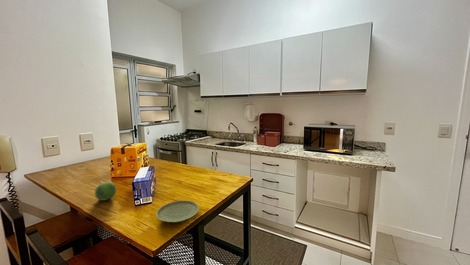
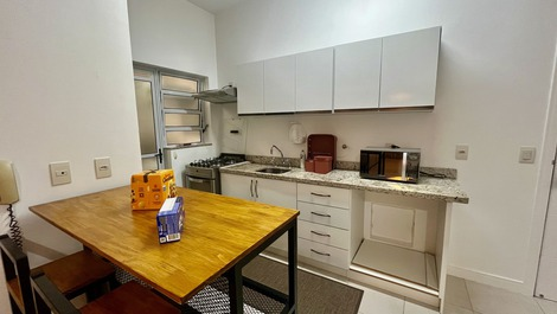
- plate [155,199,200,223]
- fruit [94,181,118,202]
